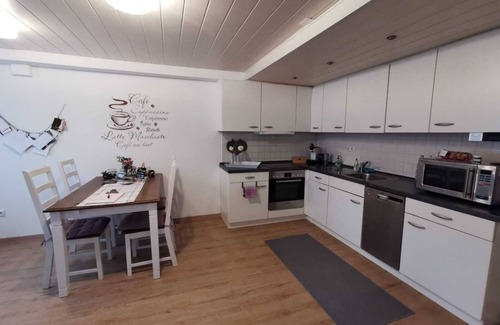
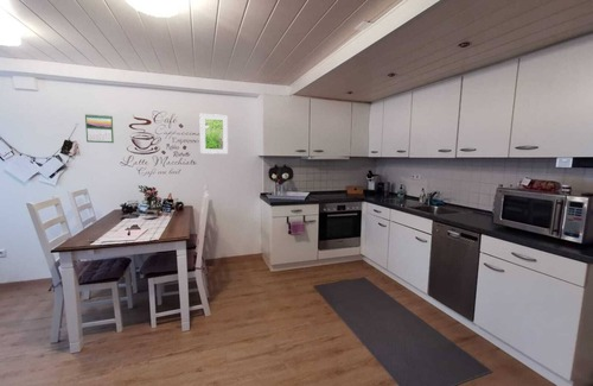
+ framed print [198,113,229,156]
+ calendar [84,113,115,144]
